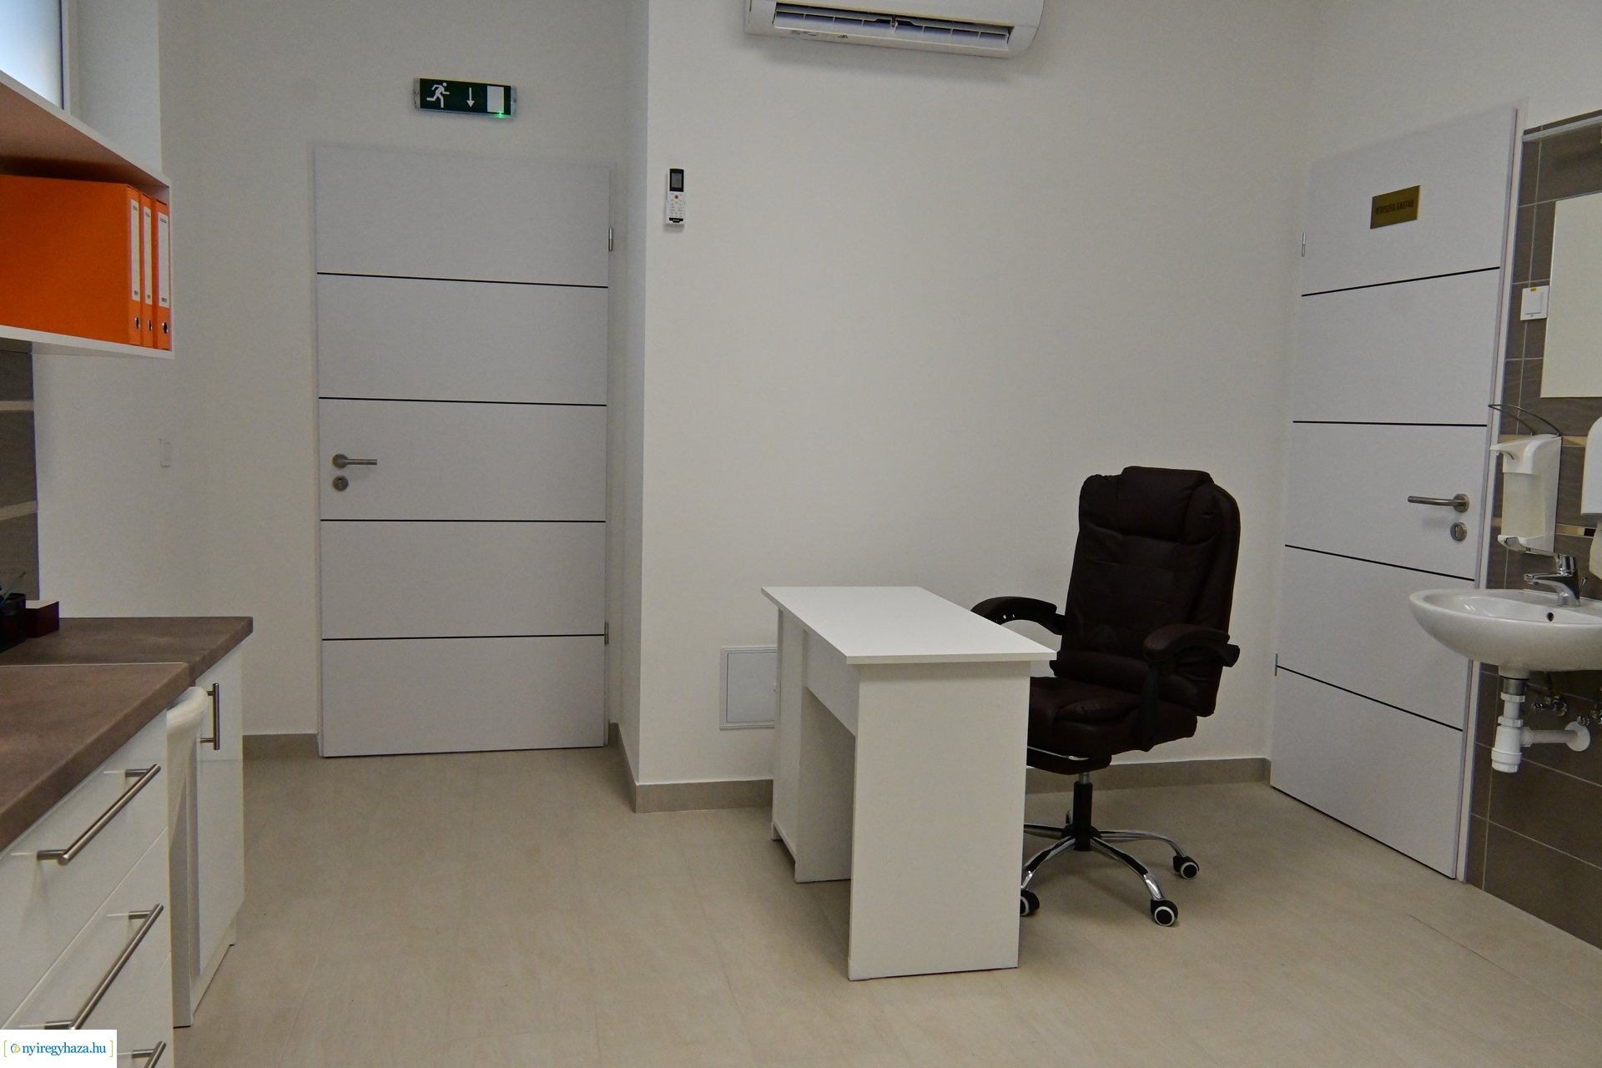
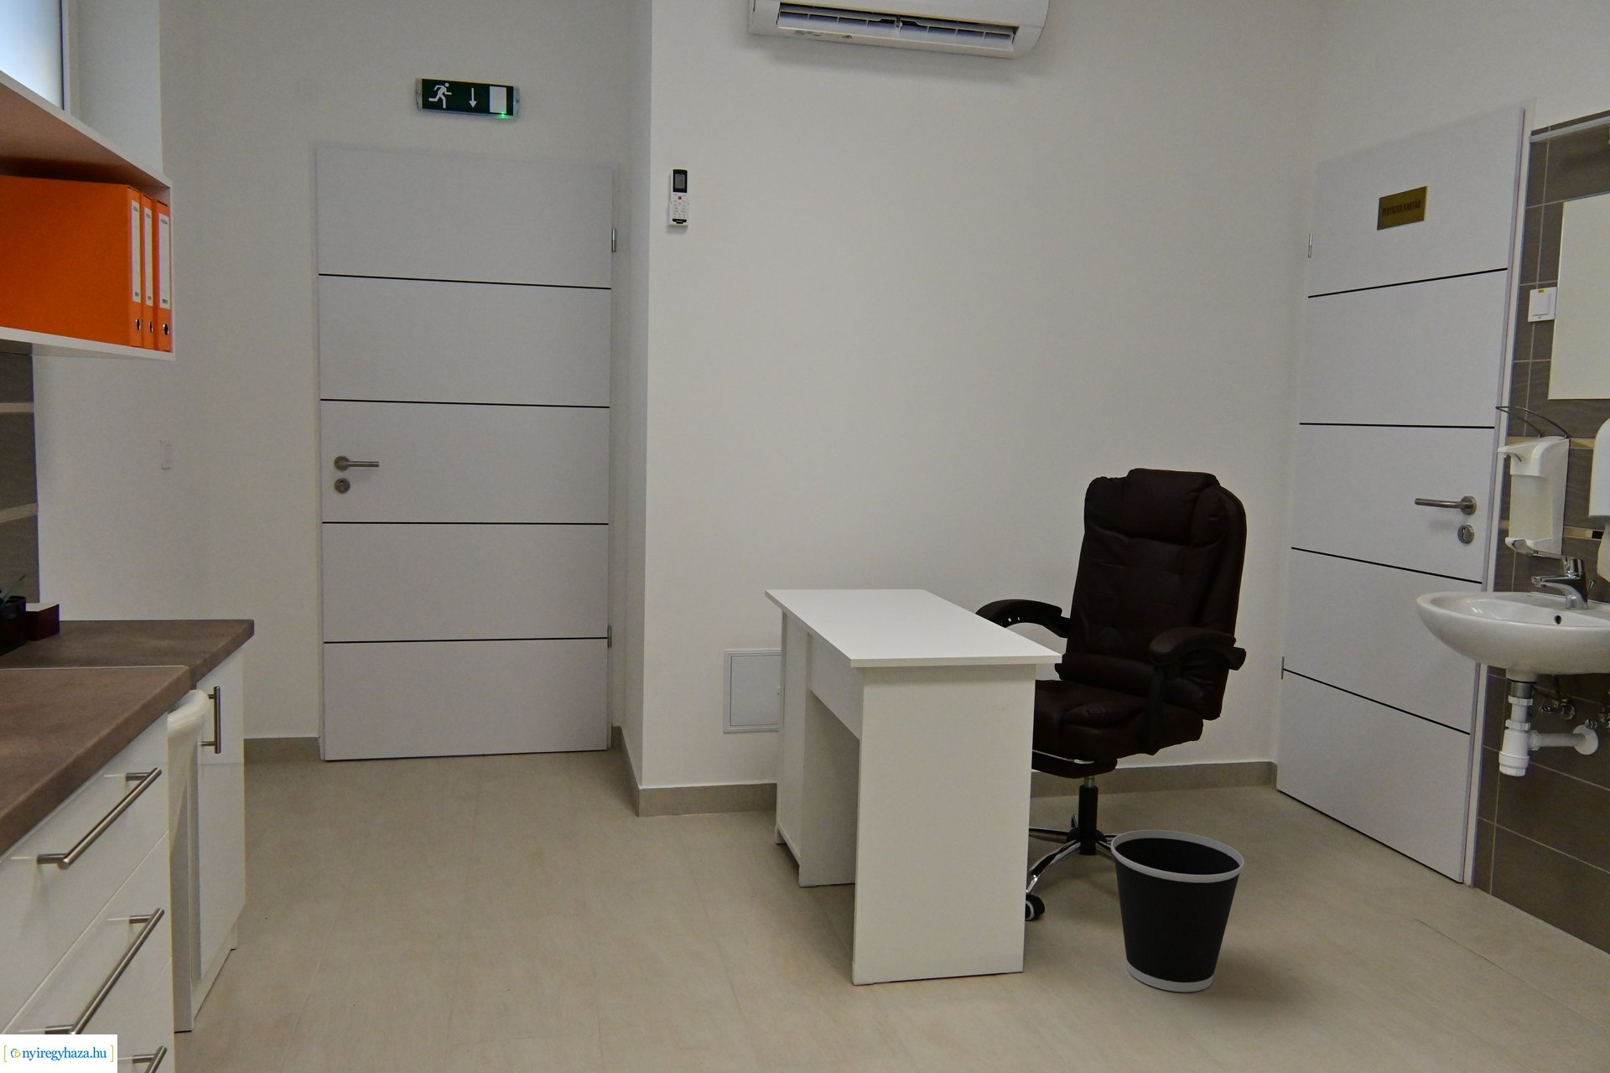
+ wastebasket [1110,829,1246,993]
